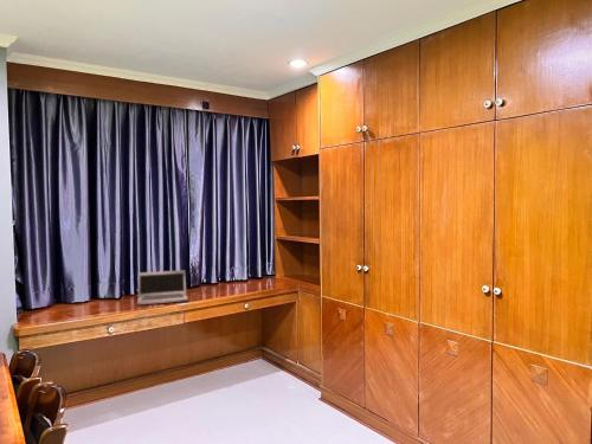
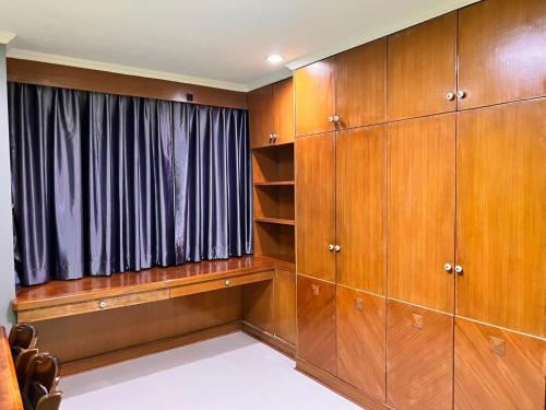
- laptop [136,269,189,305]
